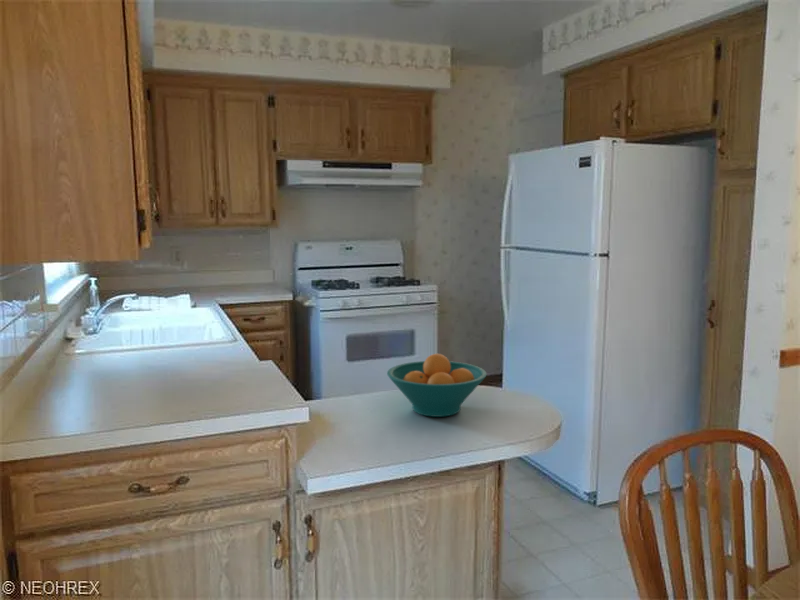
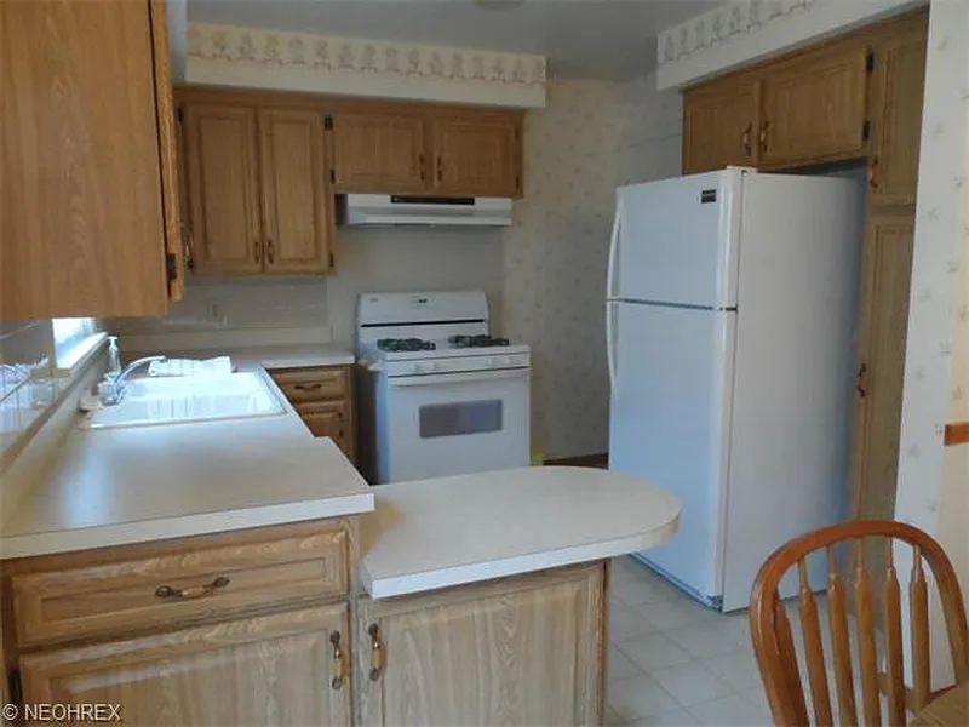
- fruit bowl [386,353,488,418]
